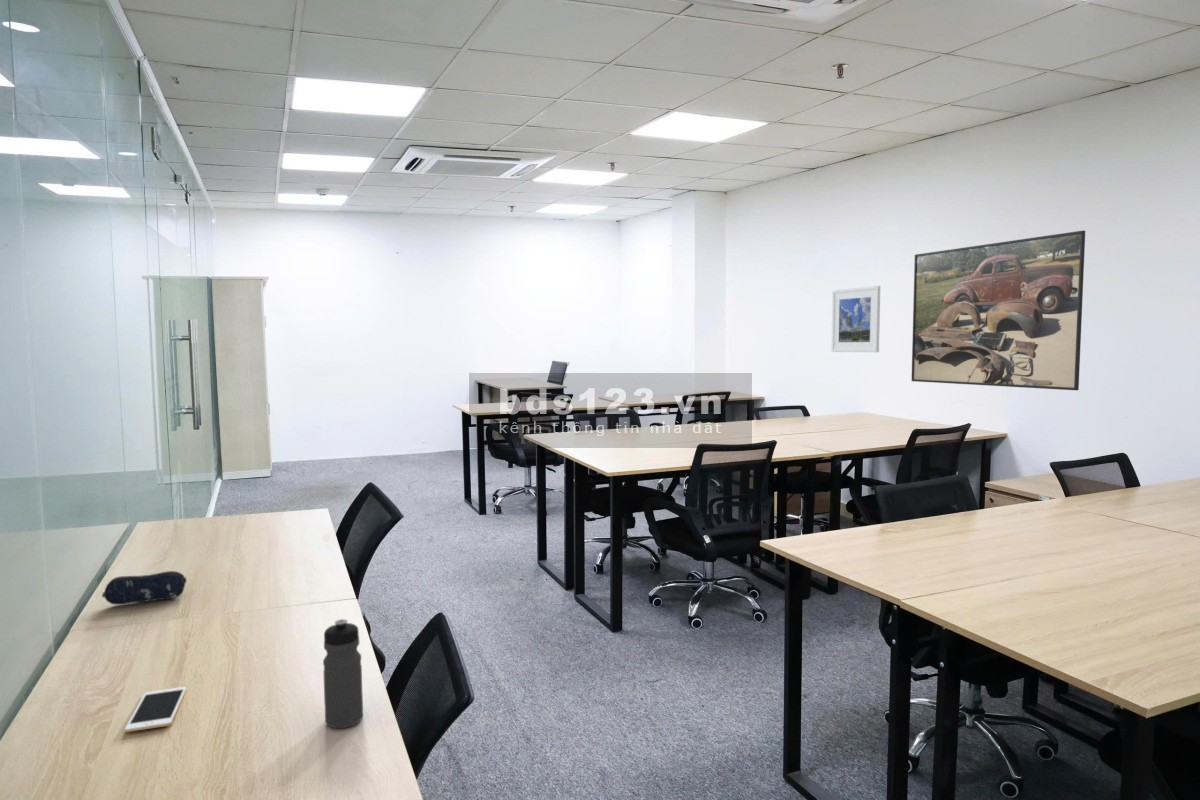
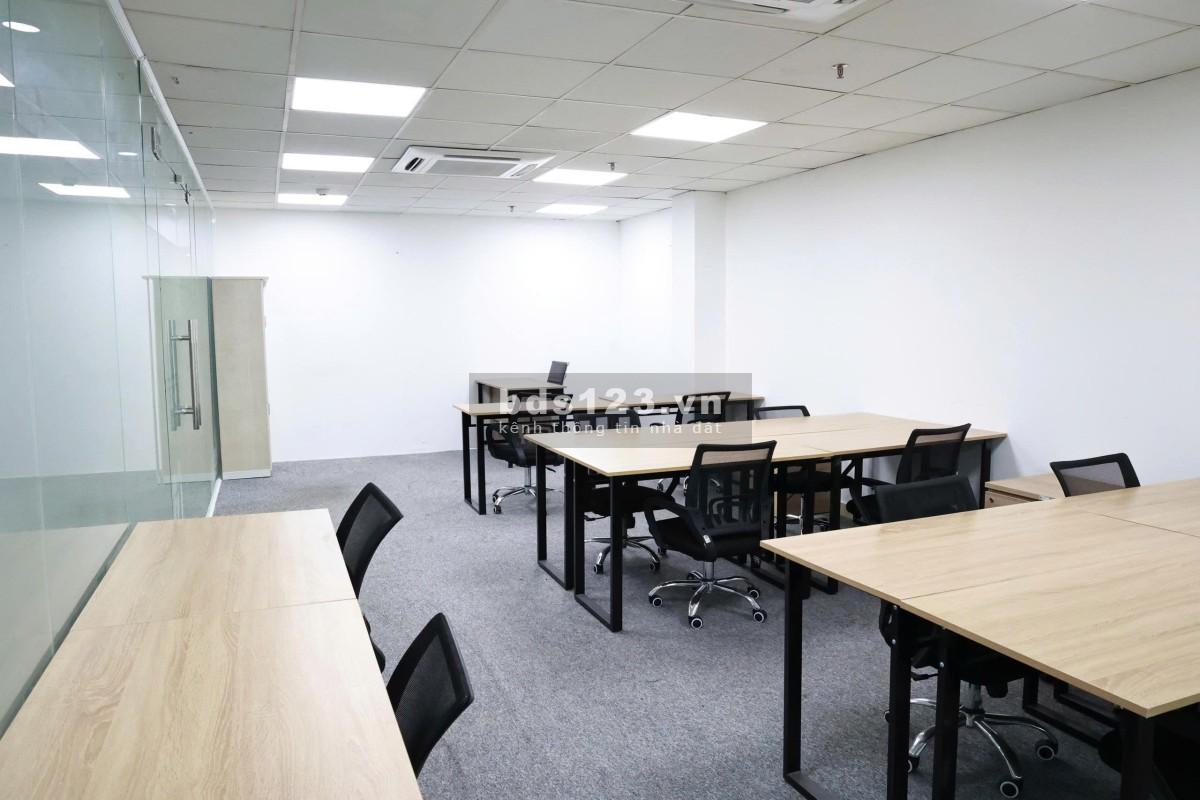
- cell phone [124,686,188,733]
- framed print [911,230,1086,391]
- water bottle [322,618,364,729]
- pencil case [101,570,188,606]
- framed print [830,285,881,353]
